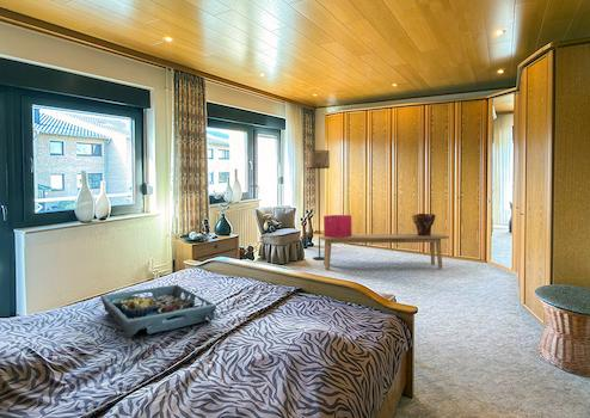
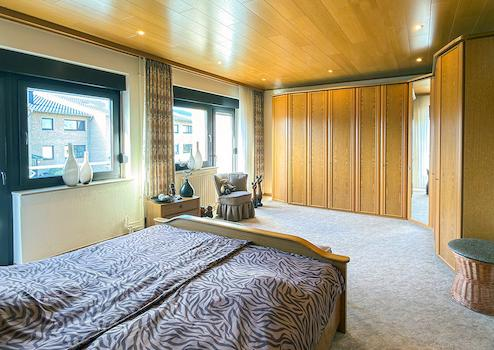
- floor lamp [307,149,331,260]
- decorative urn [411,213,436,236]
- storage bin [322,214,352,238]
- serving tray [99,284,217,339]
- bench [318,233,450,271]
